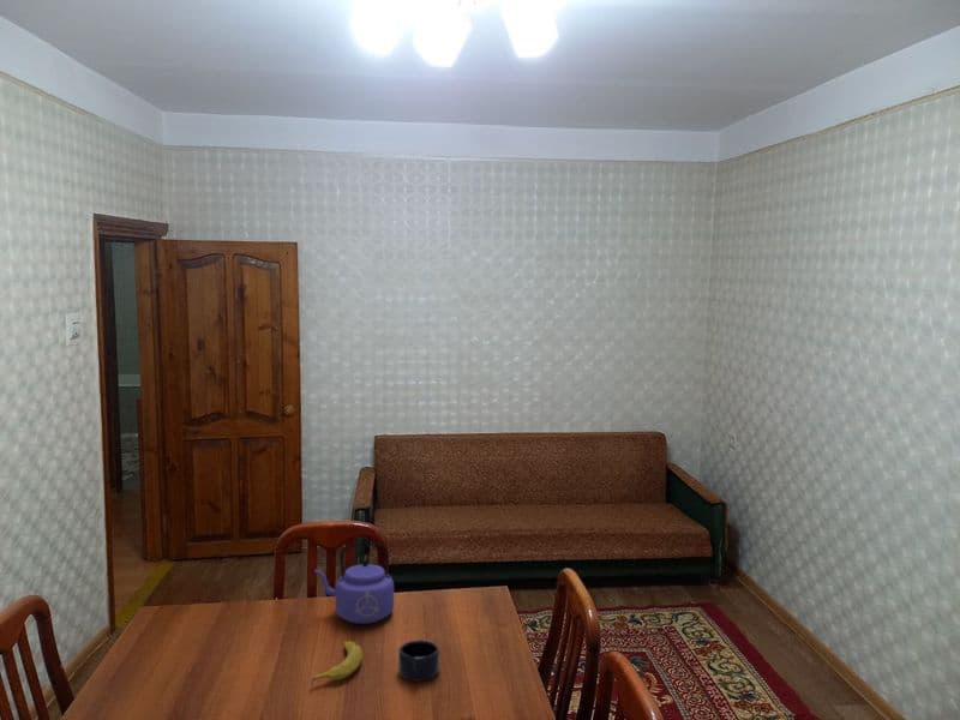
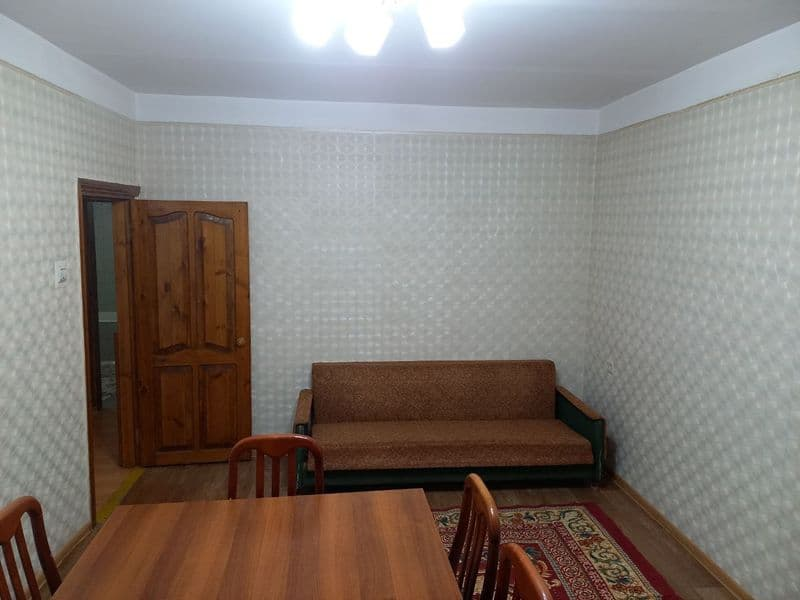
- fruit [310,640,364,688]
- mug [397,638,440,682]
- kettle [313,541,395,625]
